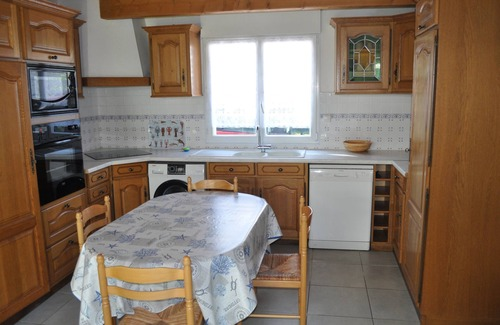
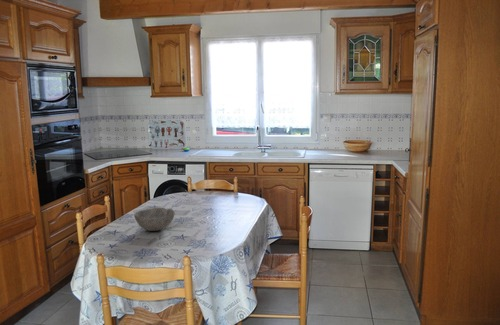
+ bowl [133,207,176,232]
